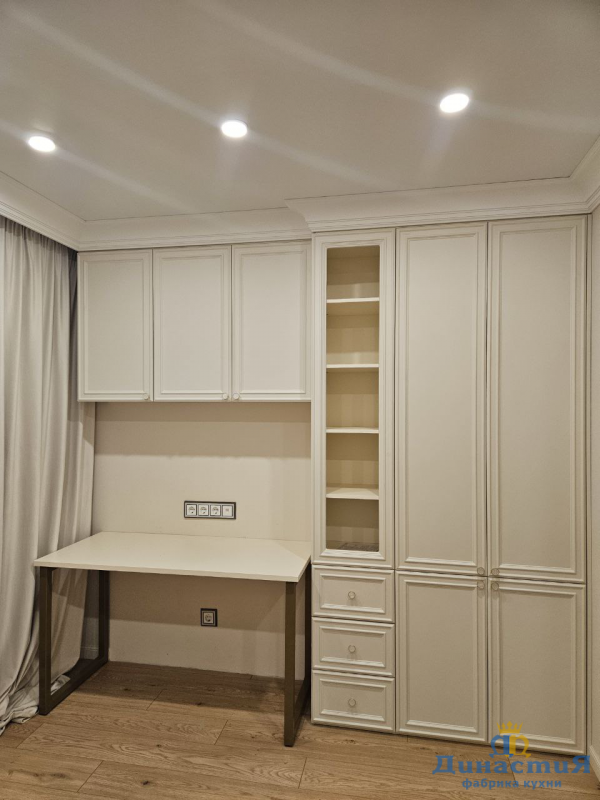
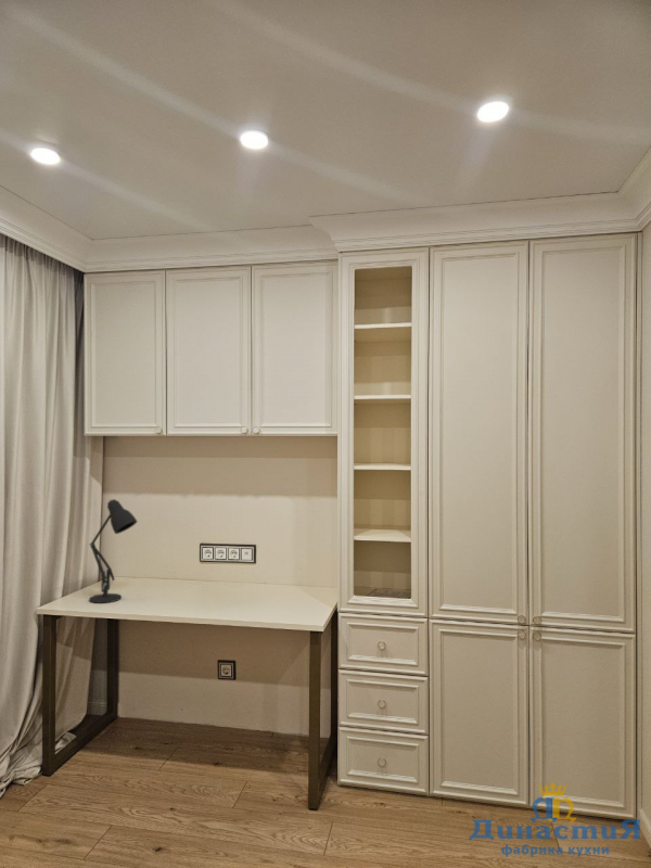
+ desk lamp [88,498,139,604]
